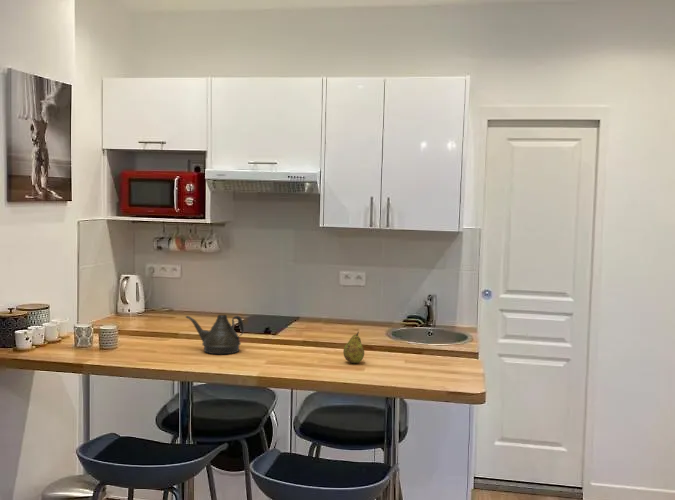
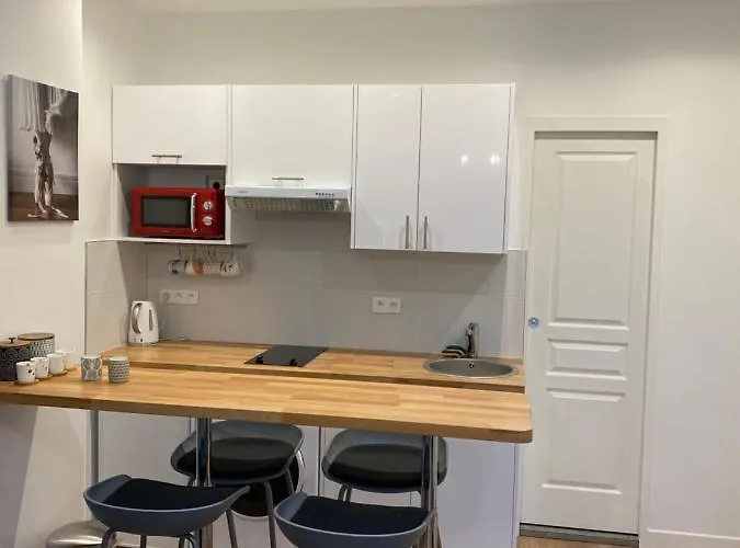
- fruit [342,331,365,364]
- teapot [185,314,245,355]
